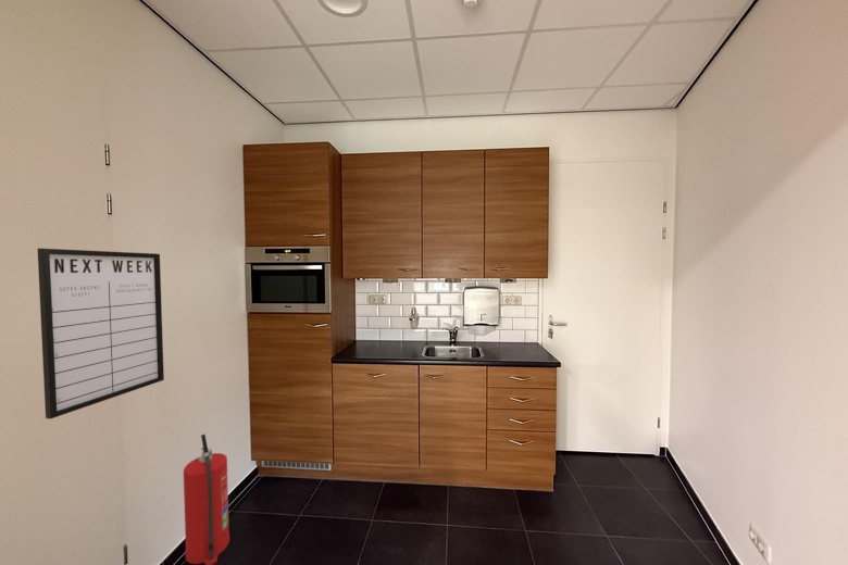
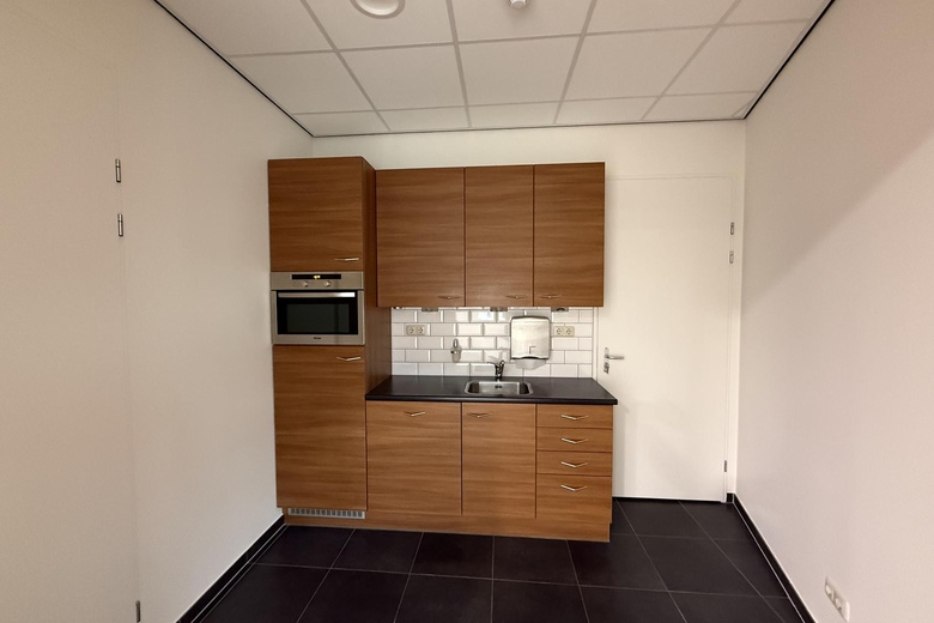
- writing board [37,248,165,419]
- fire extinguisher [183,432,230,565]
